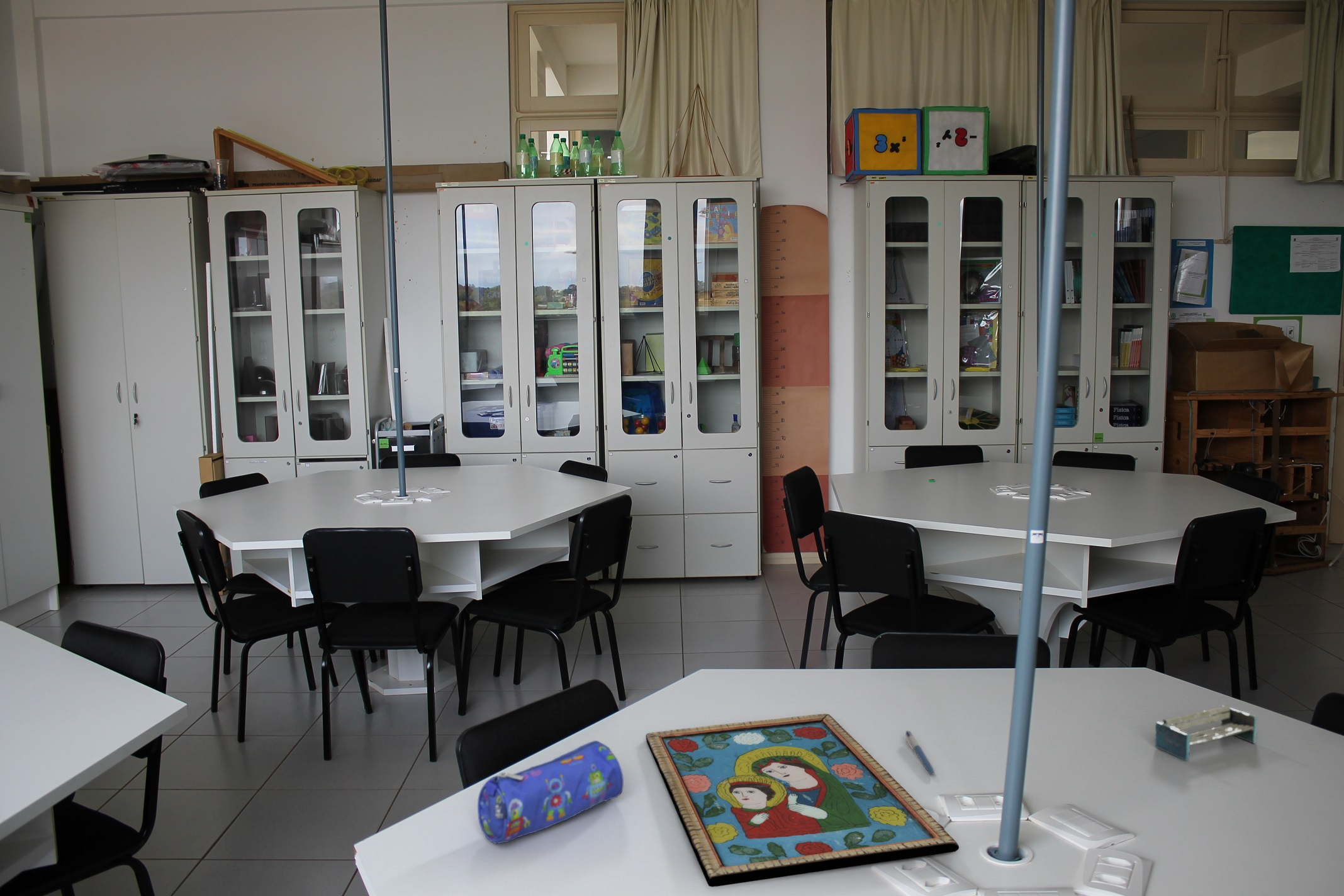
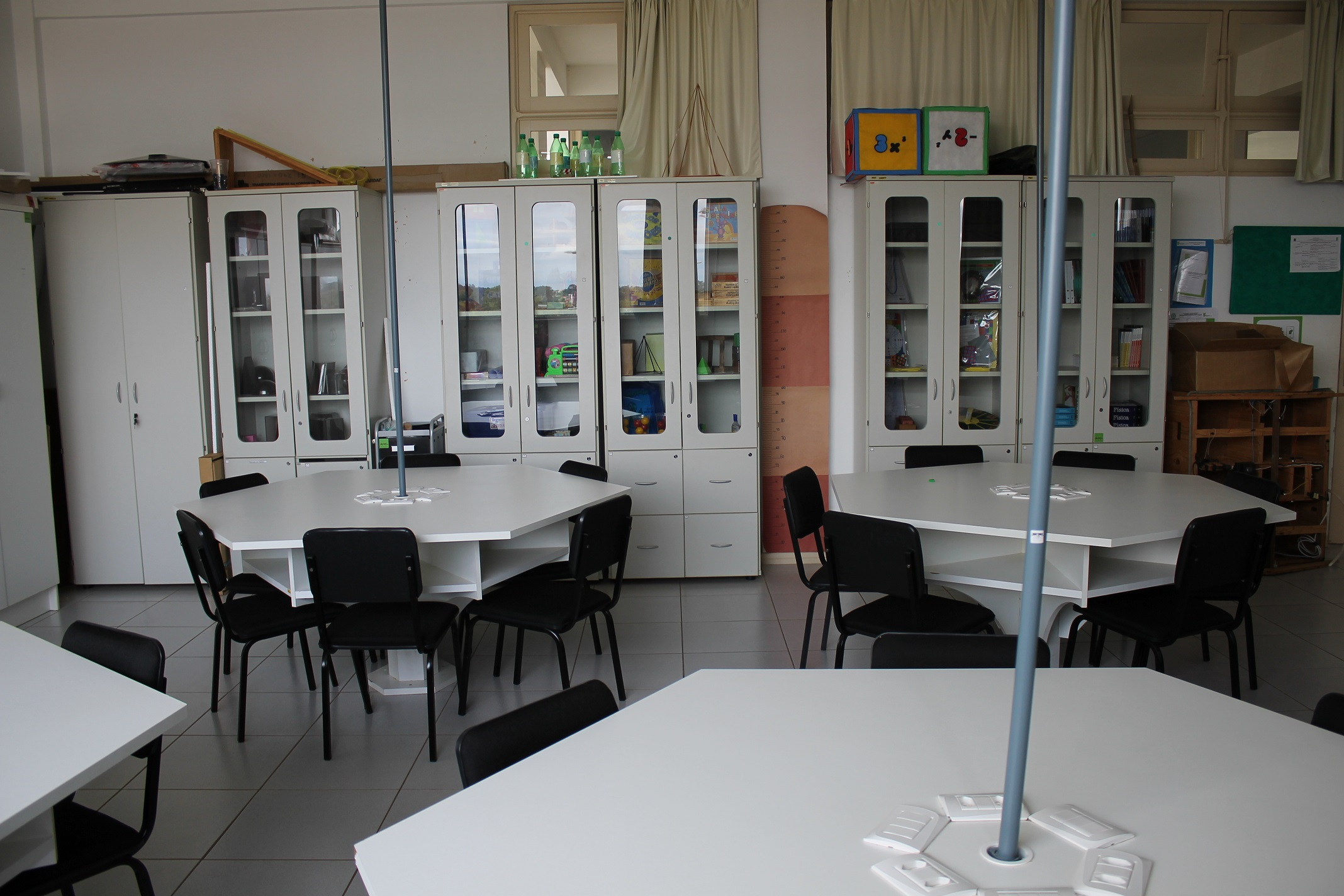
- pencil case [477,740,624,844]
- shelf [1155,704,1258,761]
- framed painting [646,713,960,887]
- pen [905,730,935,776]
